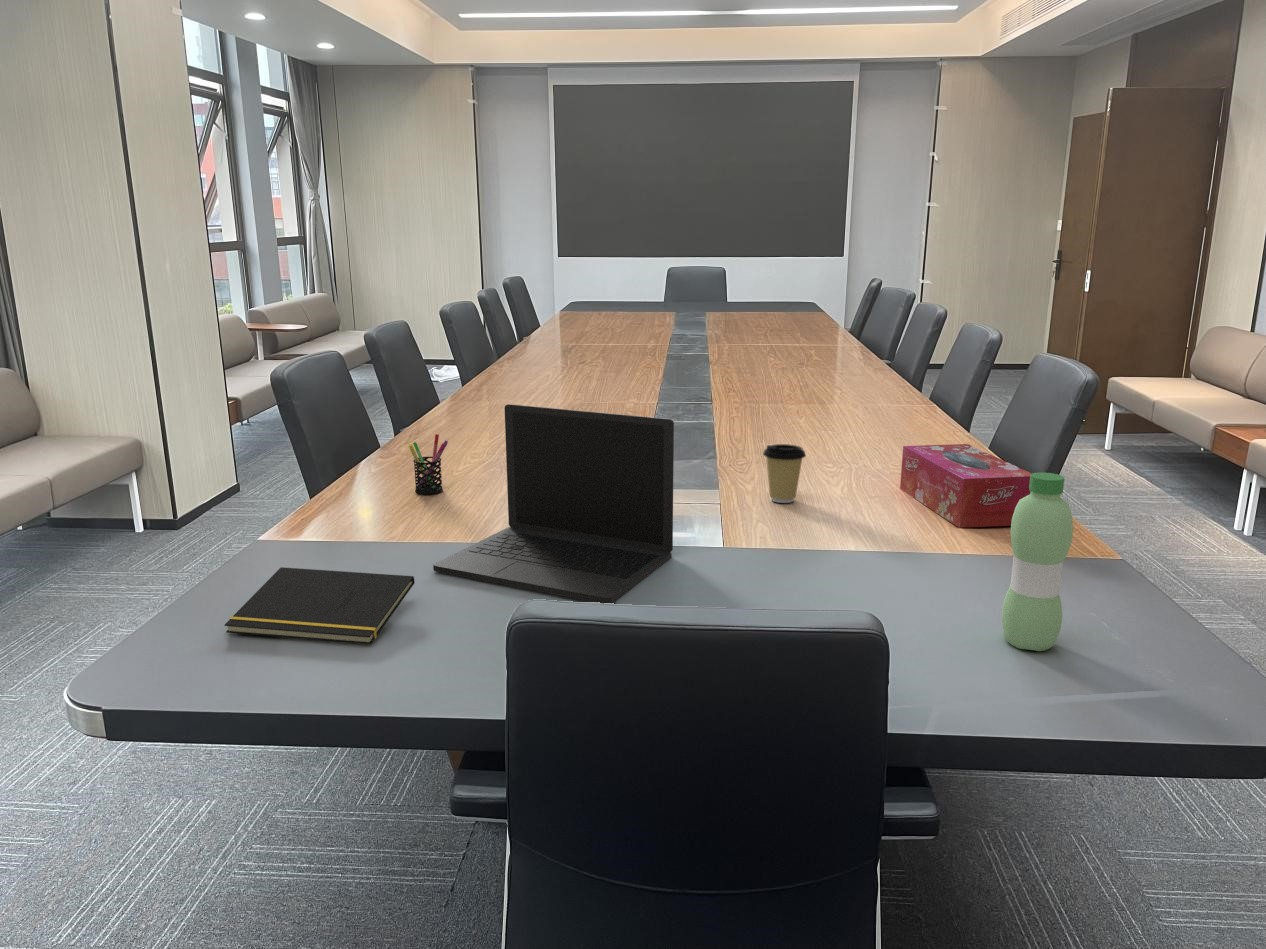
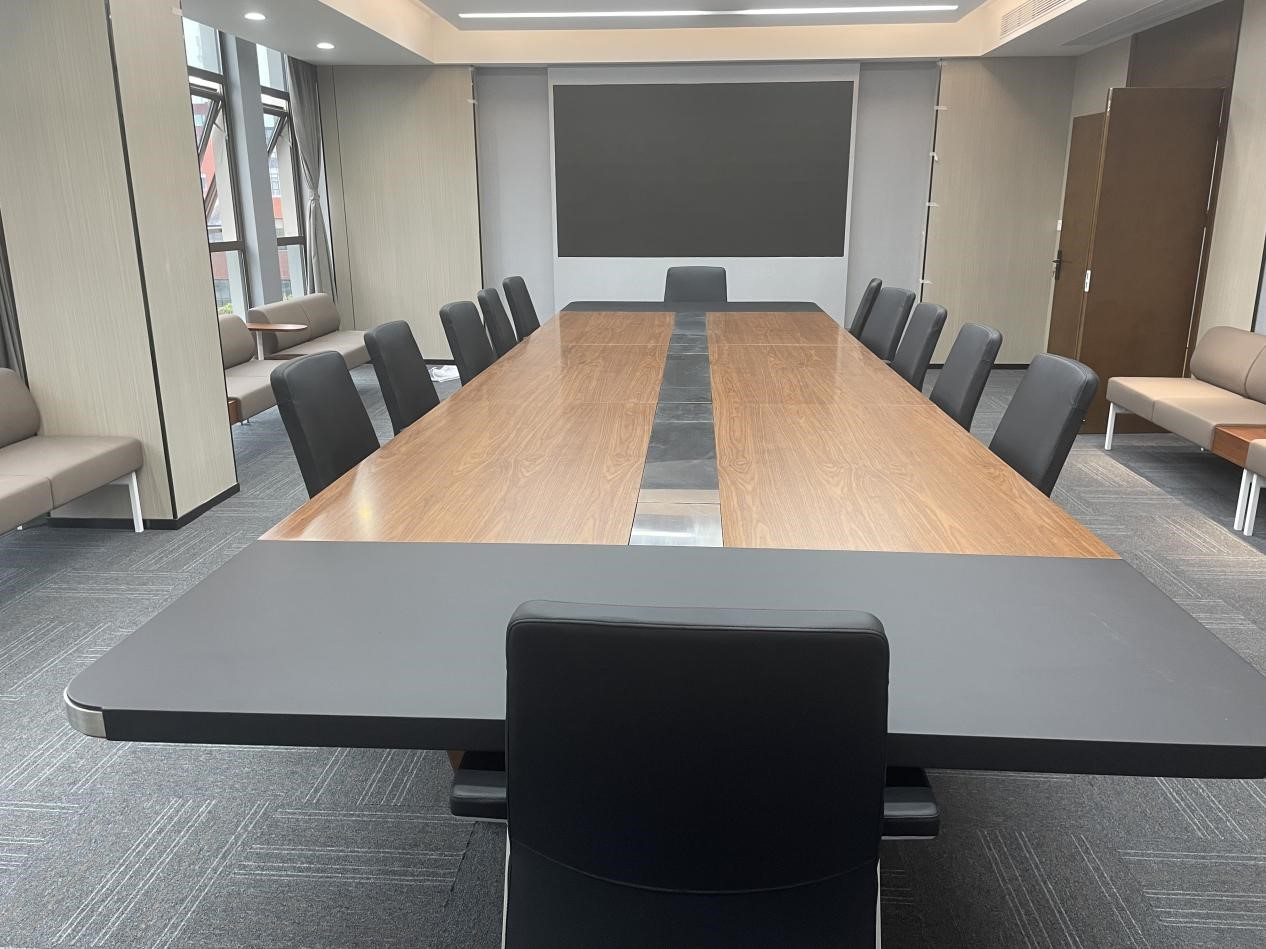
- notepad [224,566,416,645]
- coffee cup [762,443,807,504]
- water bottle [1001,471,1074,652]
- pen holder [408,433,449,495]
- laptop [432,403,675,604]
- tissue box [899,443,1033,529]
